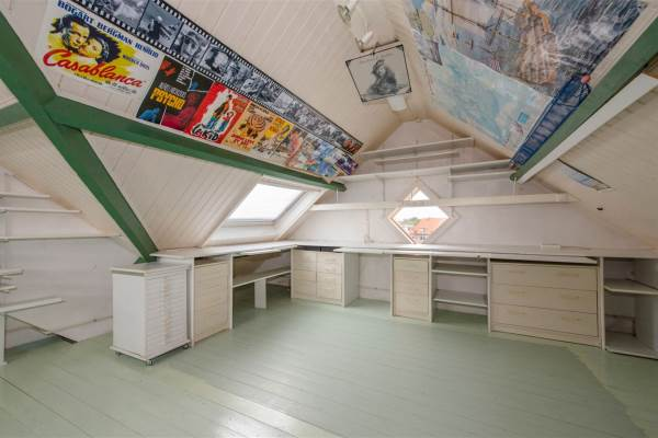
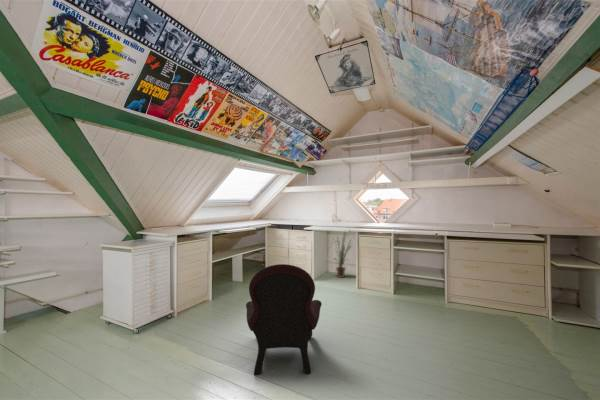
+ armchair [245,263,323,376]
+ house plant [329,231,353,279]
